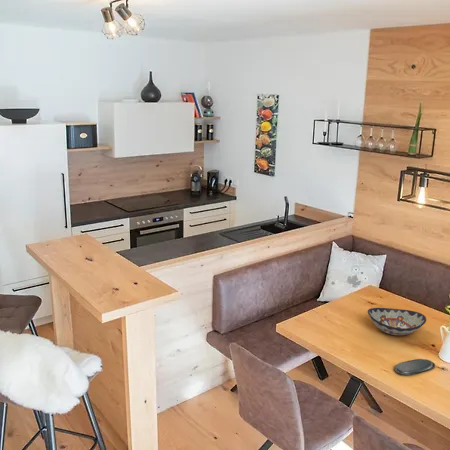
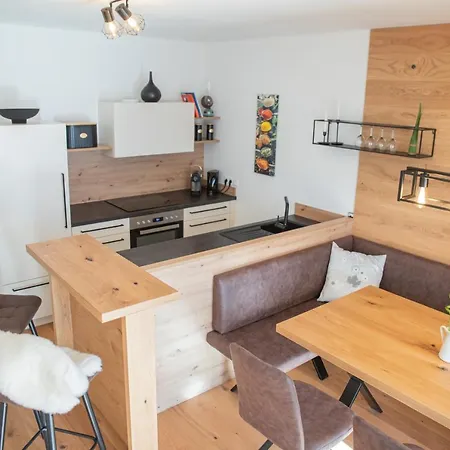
- oval tray [393,358,436,376]
- decorative bowl [367,307,427,336]
